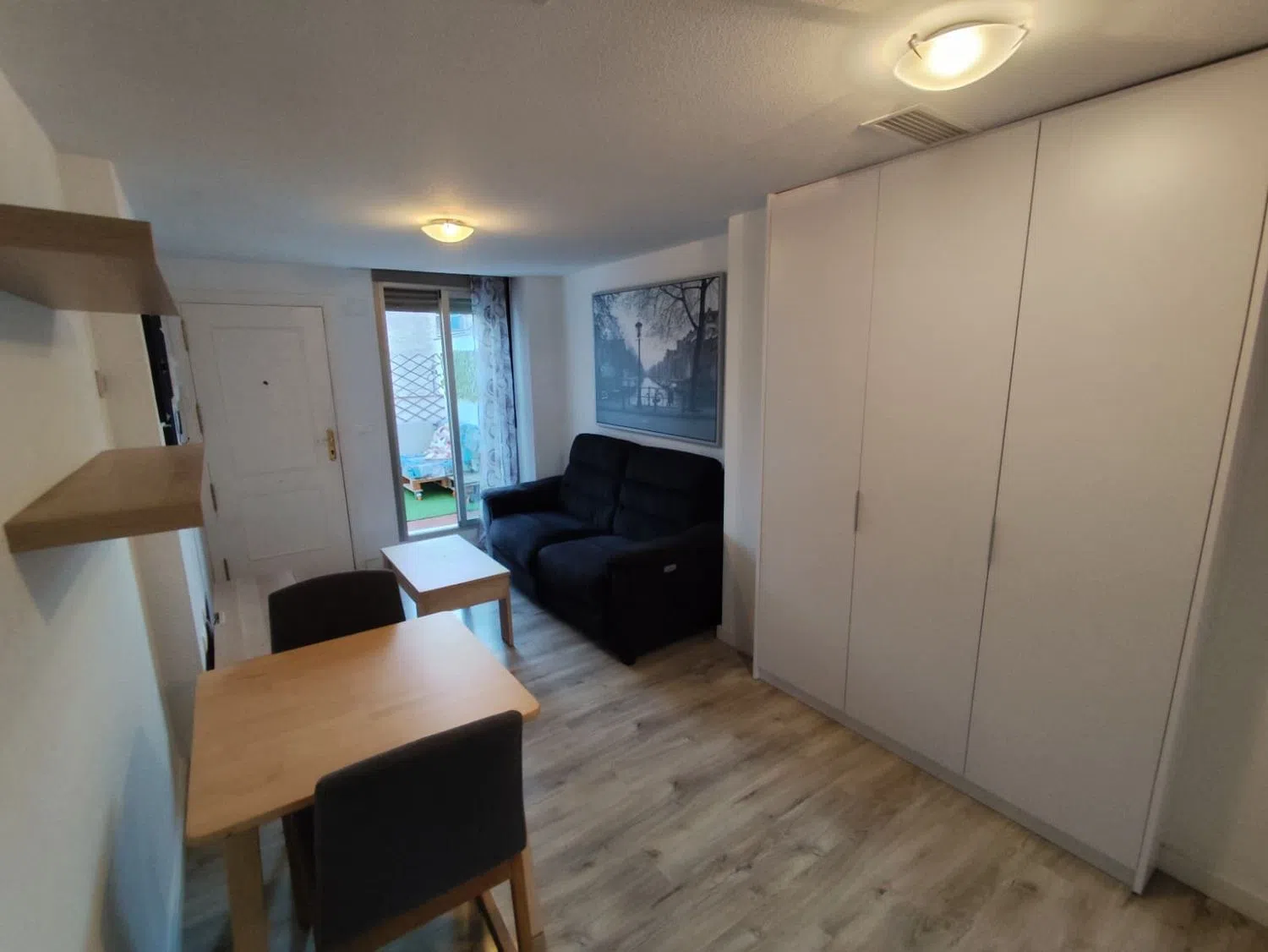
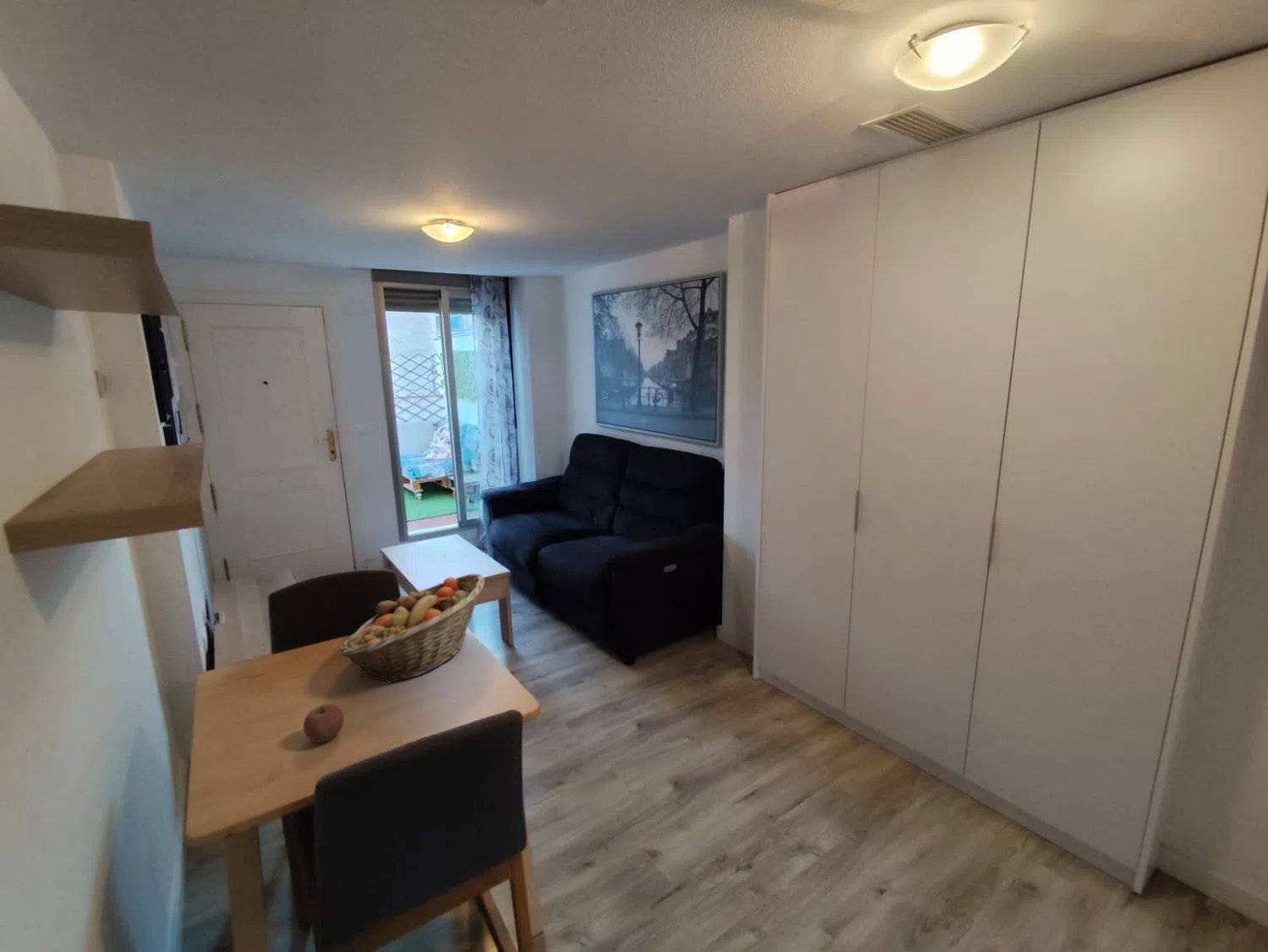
+ fruit basket [338,572,485,684]
+ apple [303,703,345,743]
